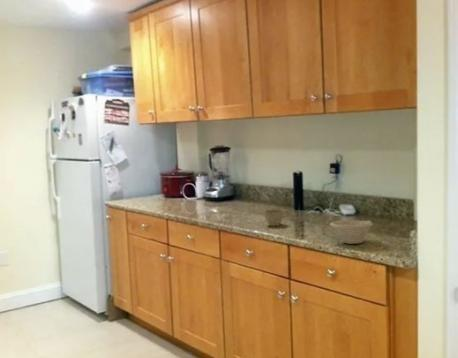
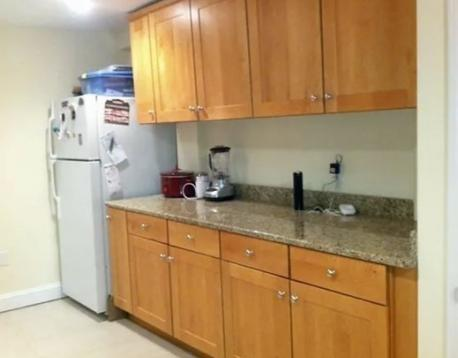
- flower pot [263,208,285,227]
- bowl [329,219,374,245]
